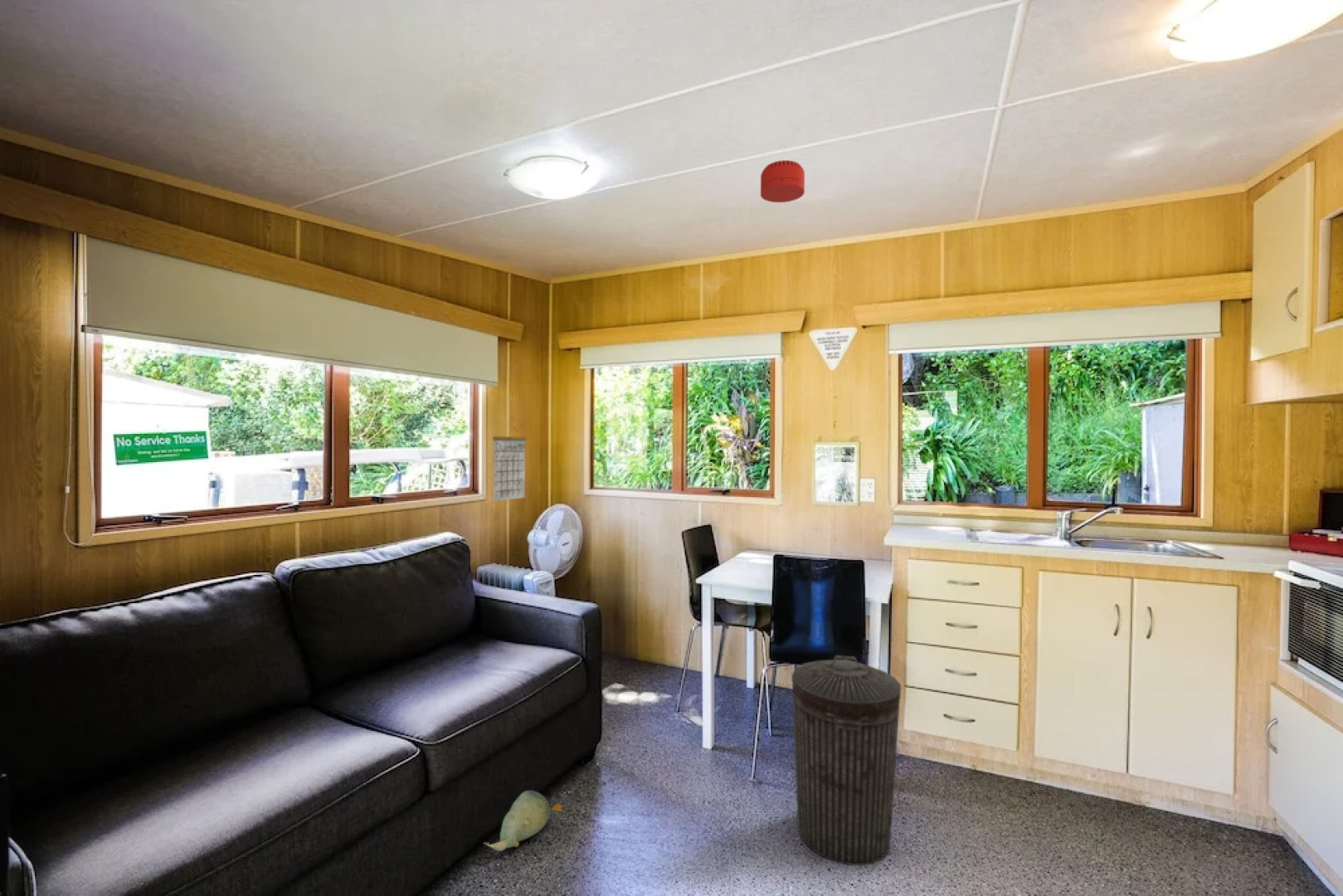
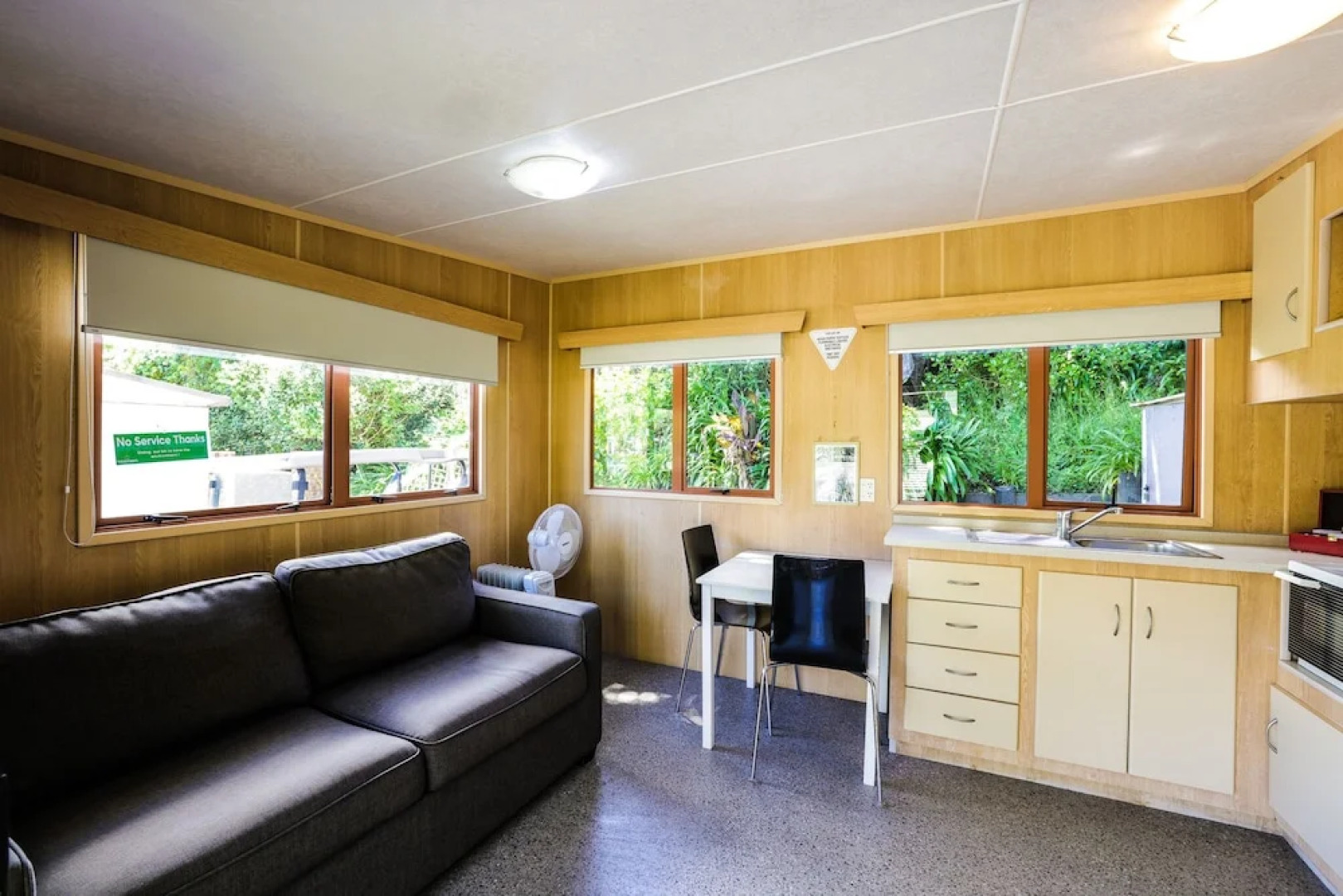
- calendar [492,421,528,502]
- smoke detector [760,159,805,203]
- trash can [791,655,902,866]
- plush toy [483,790,563,852]
